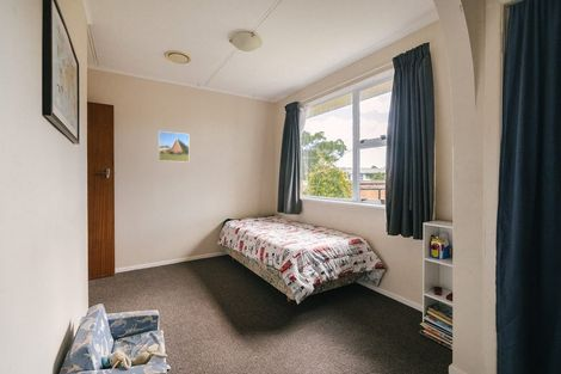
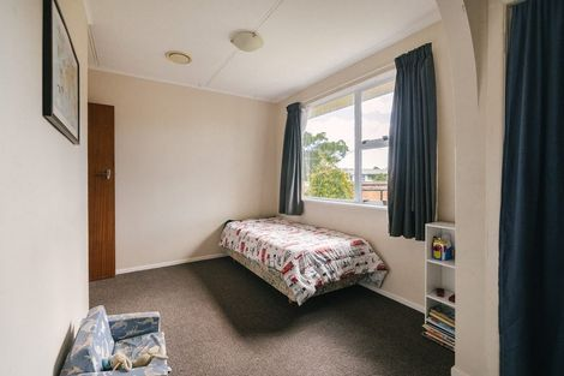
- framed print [158,130,190,164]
